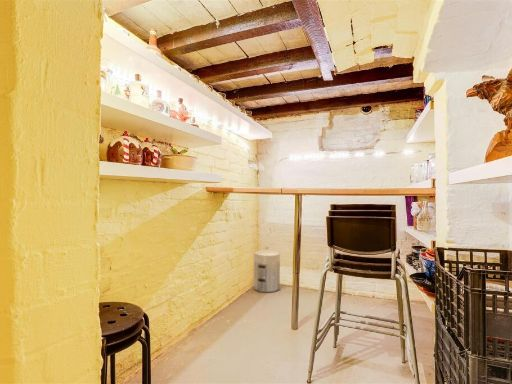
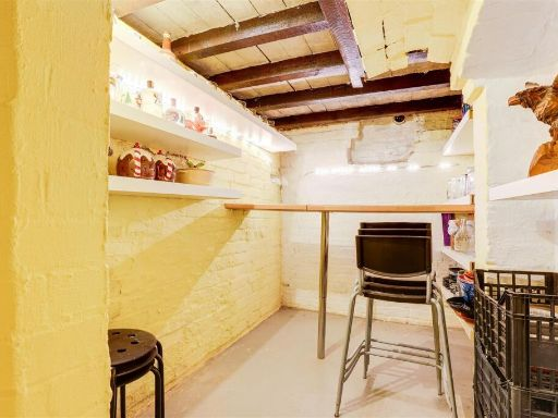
- waste bin [252,247,281,293]
